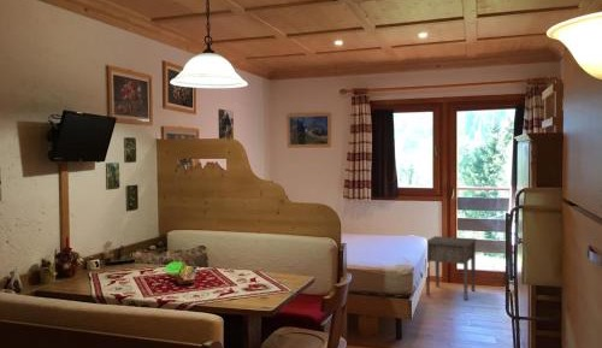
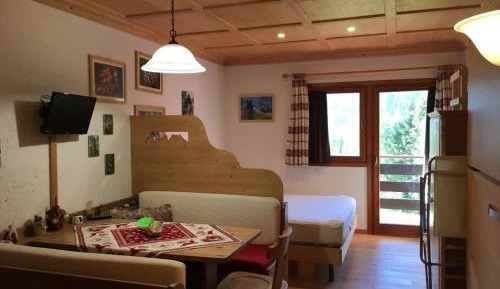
- nightstand [425,235,478,301]
